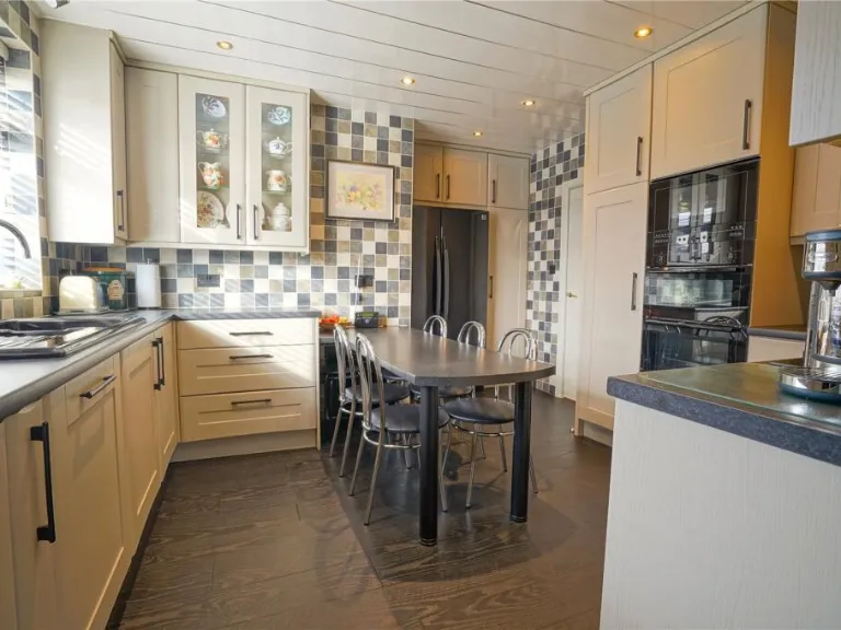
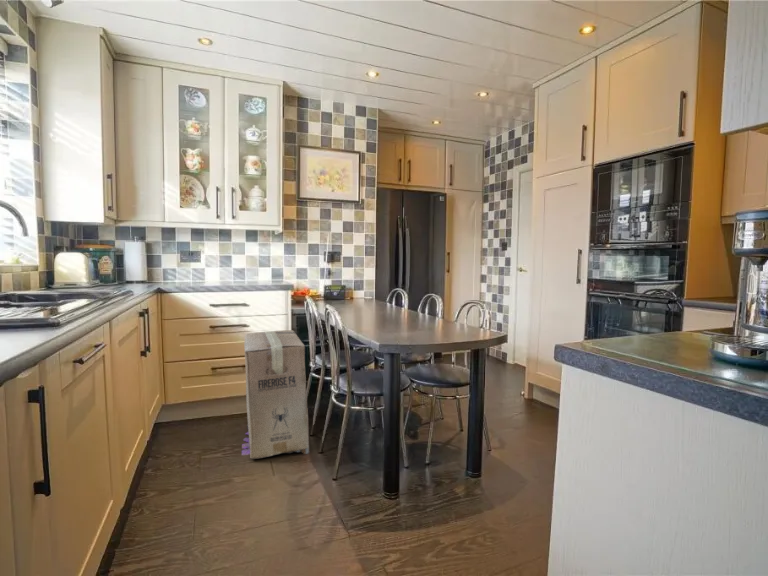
+ cardboard box [241,329,311,460]
